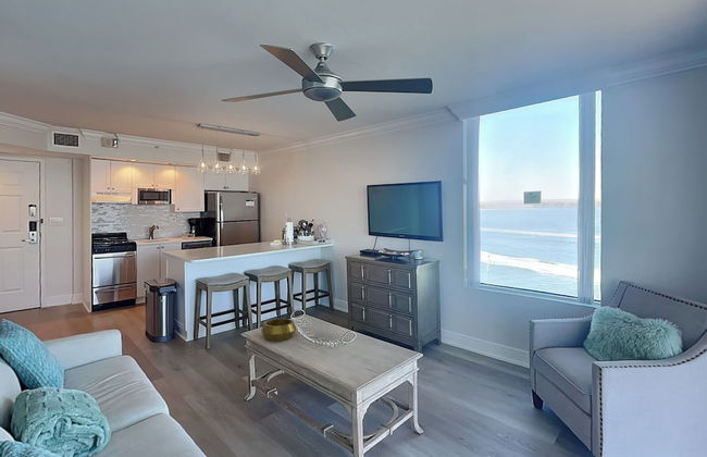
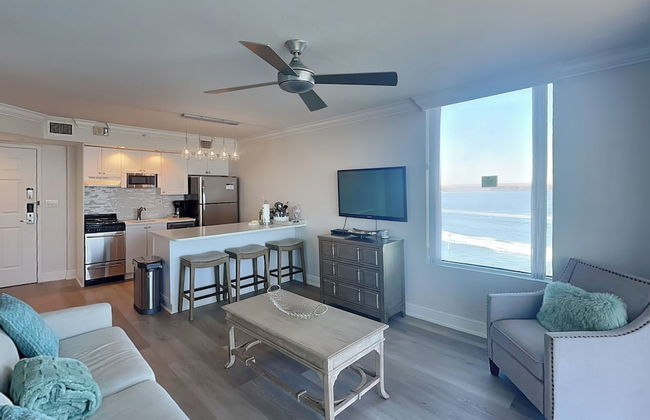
- decorative bowl [260,318,297,342]
